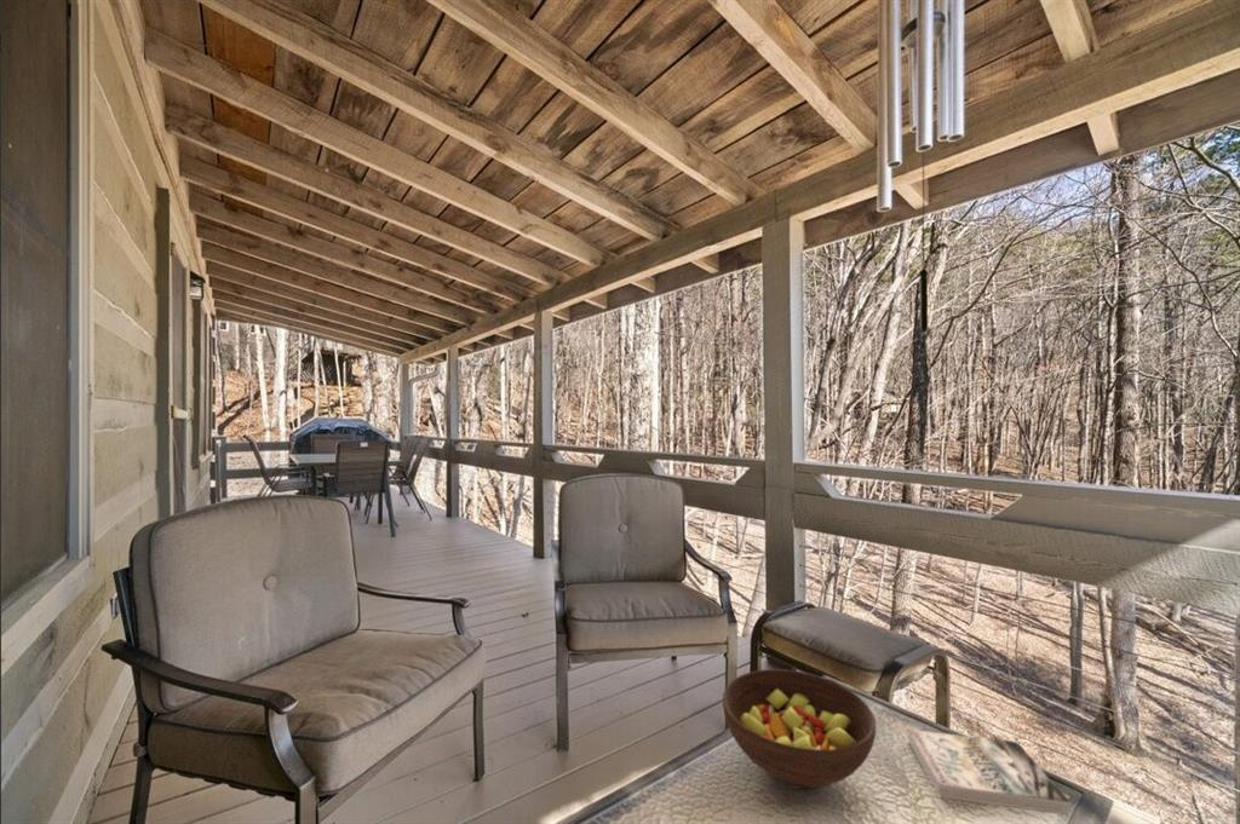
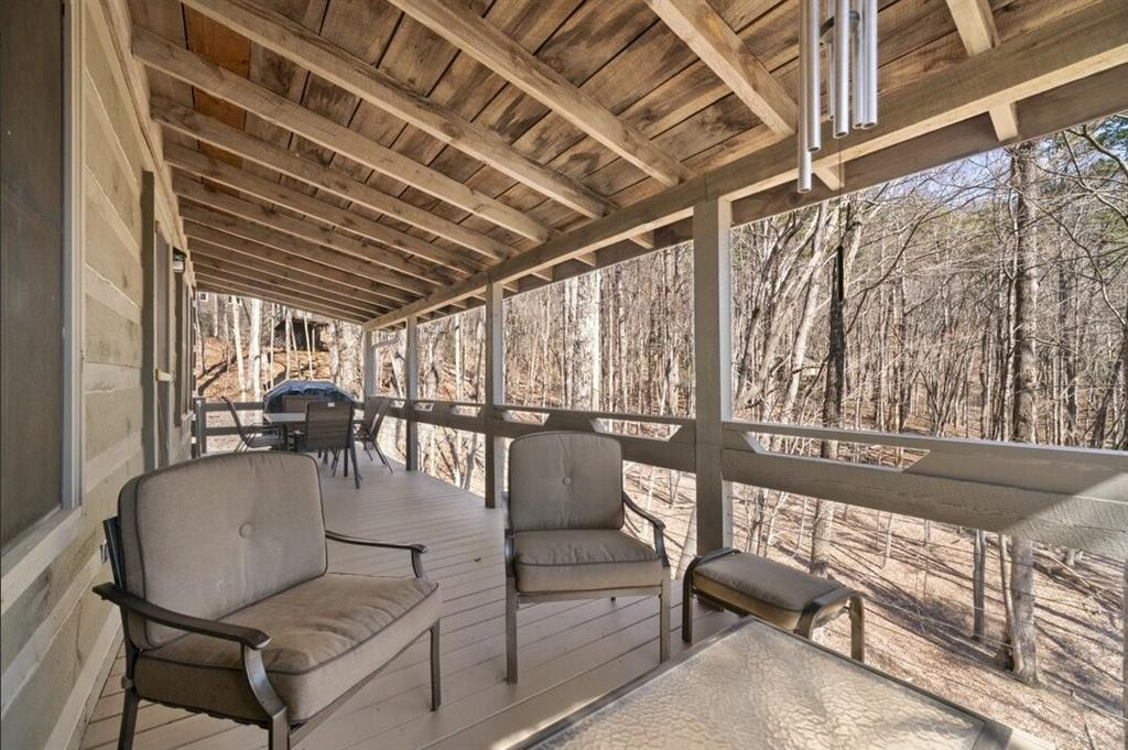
- book [907,728,1070,817]
- fruit bowl [722,668,878,790]
